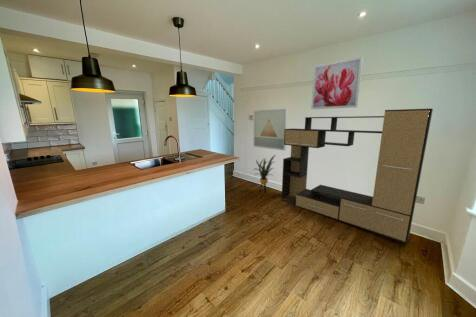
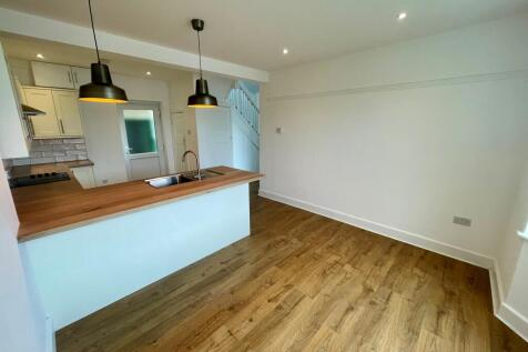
- house plant [252,154,277,193]
- media console [280,108,434,244]
- wall art [252,108,288,151]
- wall art [310,55,364,110]
